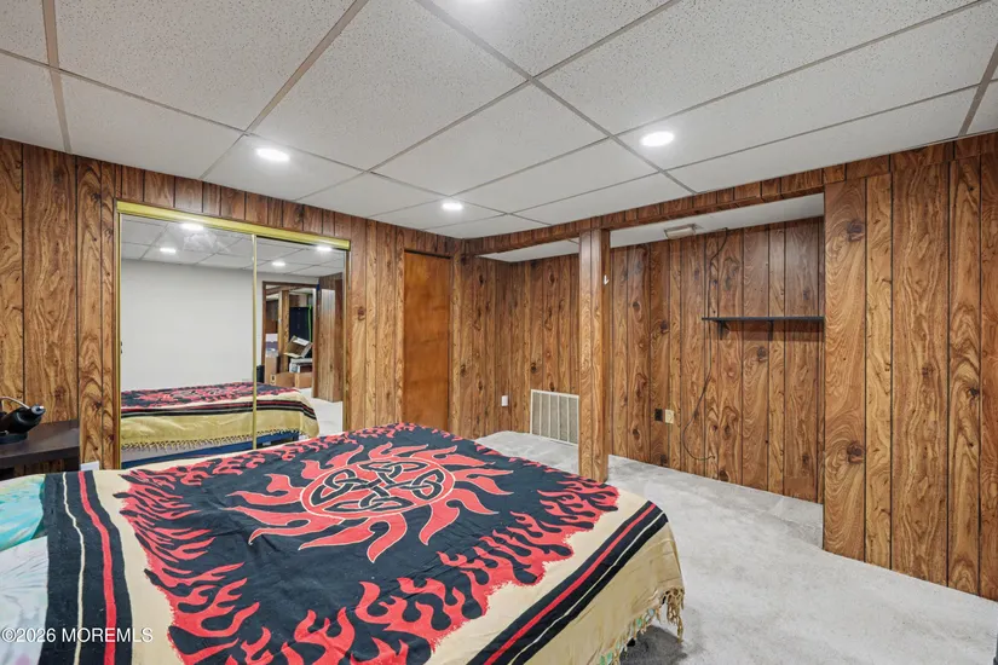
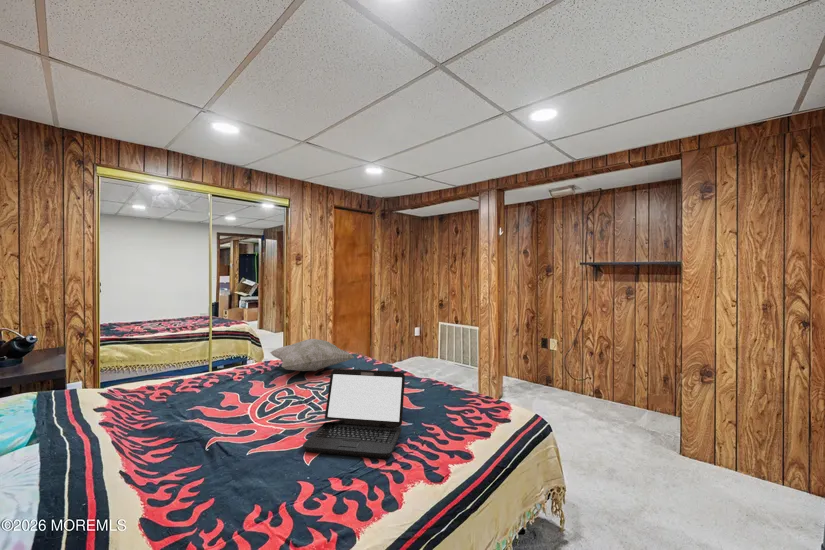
+ decorative pillow [269,338,355,373]
+ laptop [302,368,406,459]
